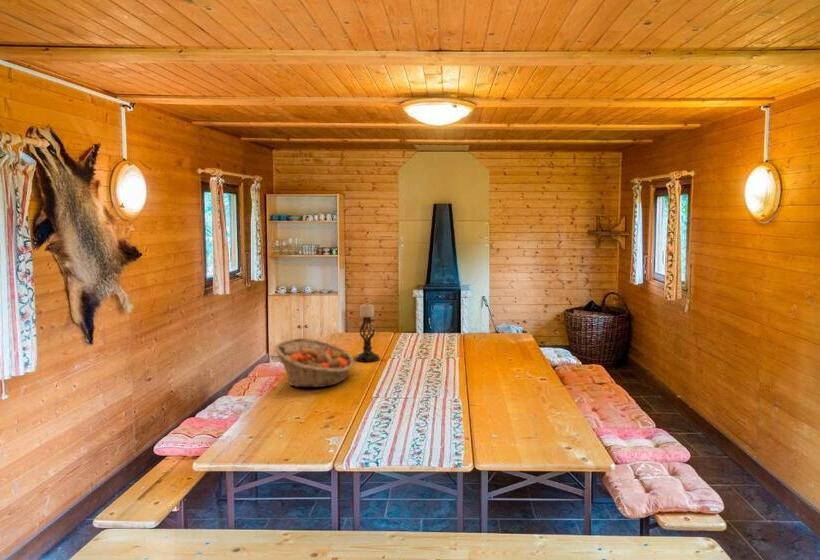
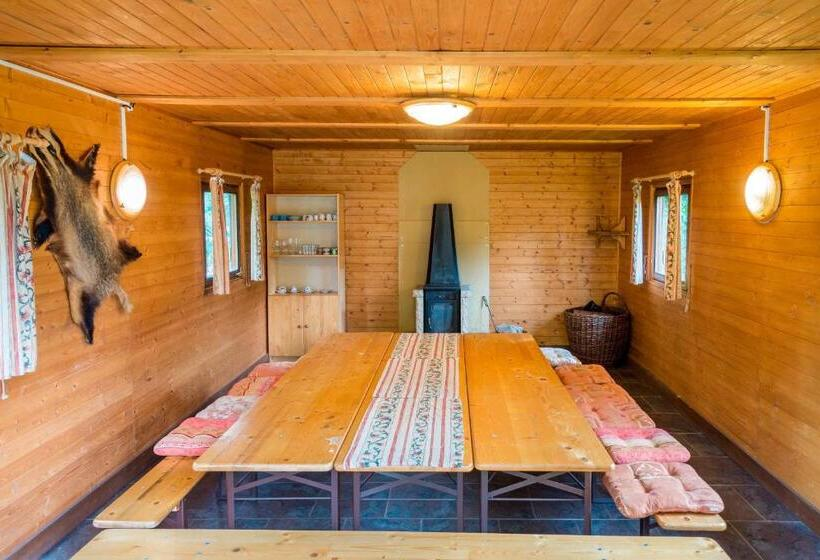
- candle holder [354,302,381,362]
- fruit basket [273,337,356,388]
